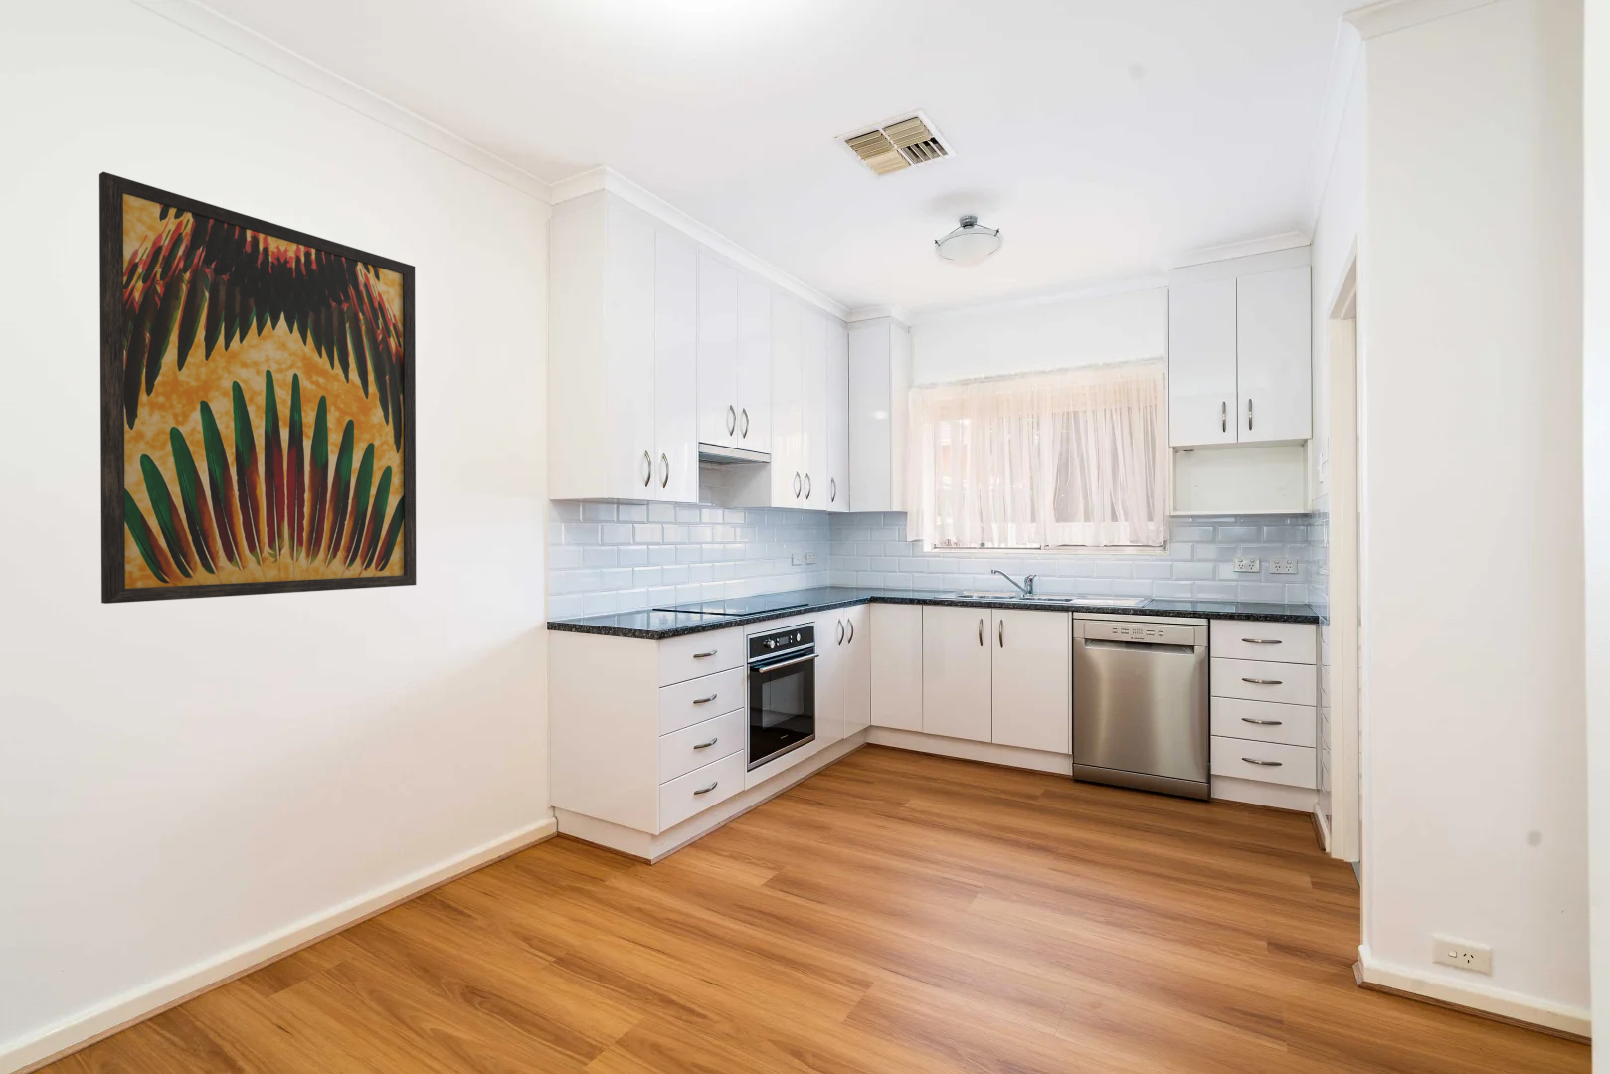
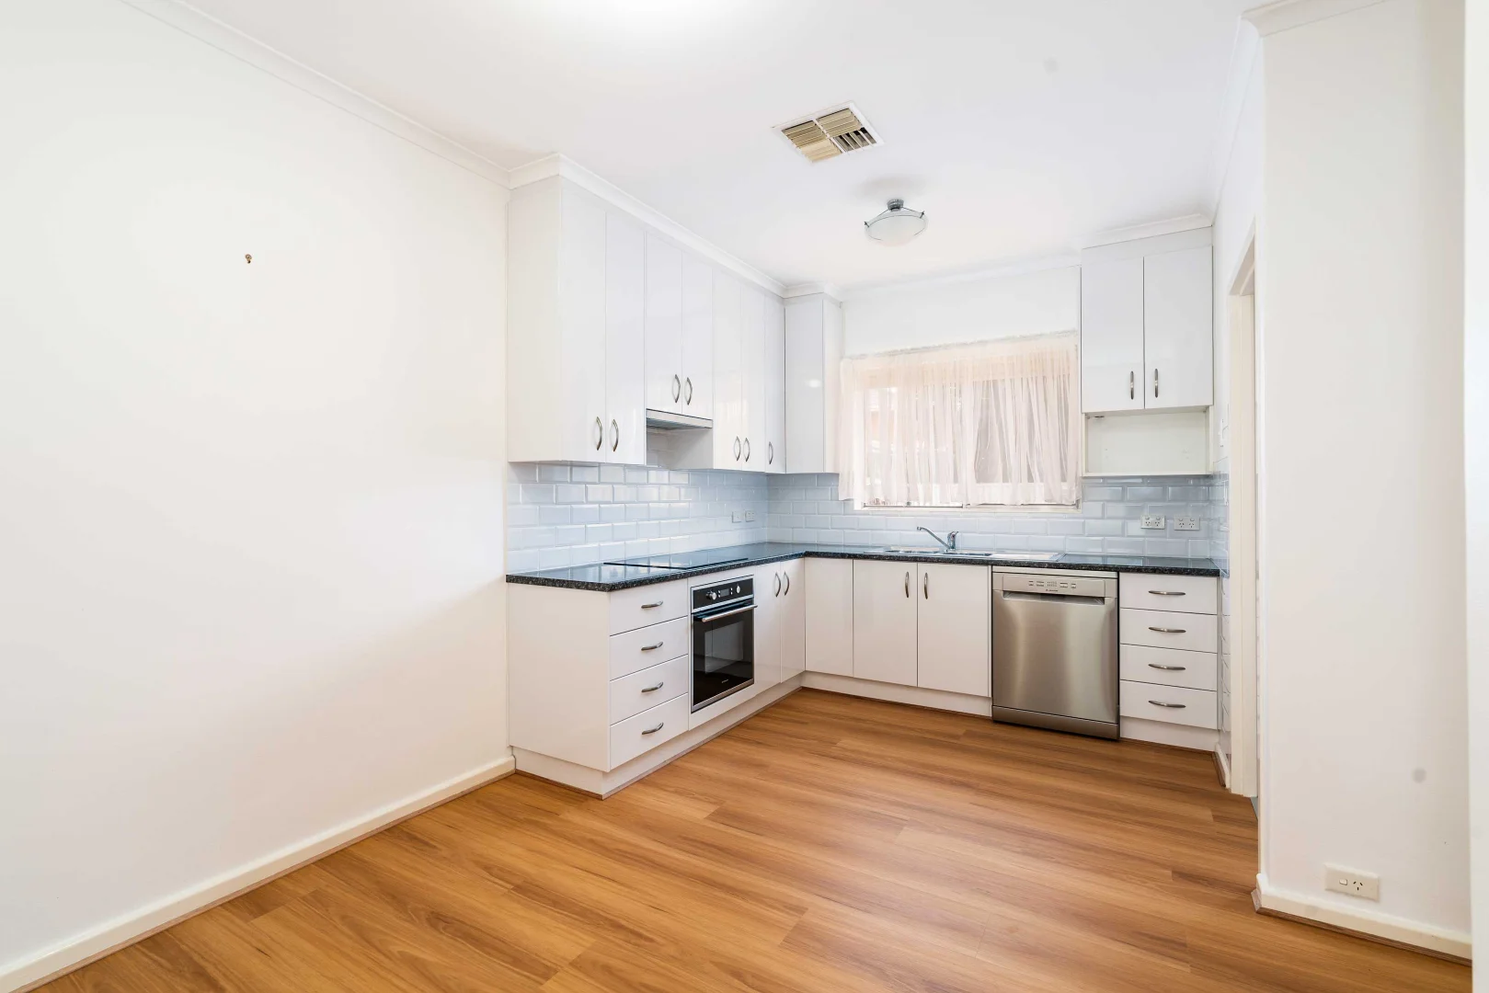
- wall art [98,171,417,604]
